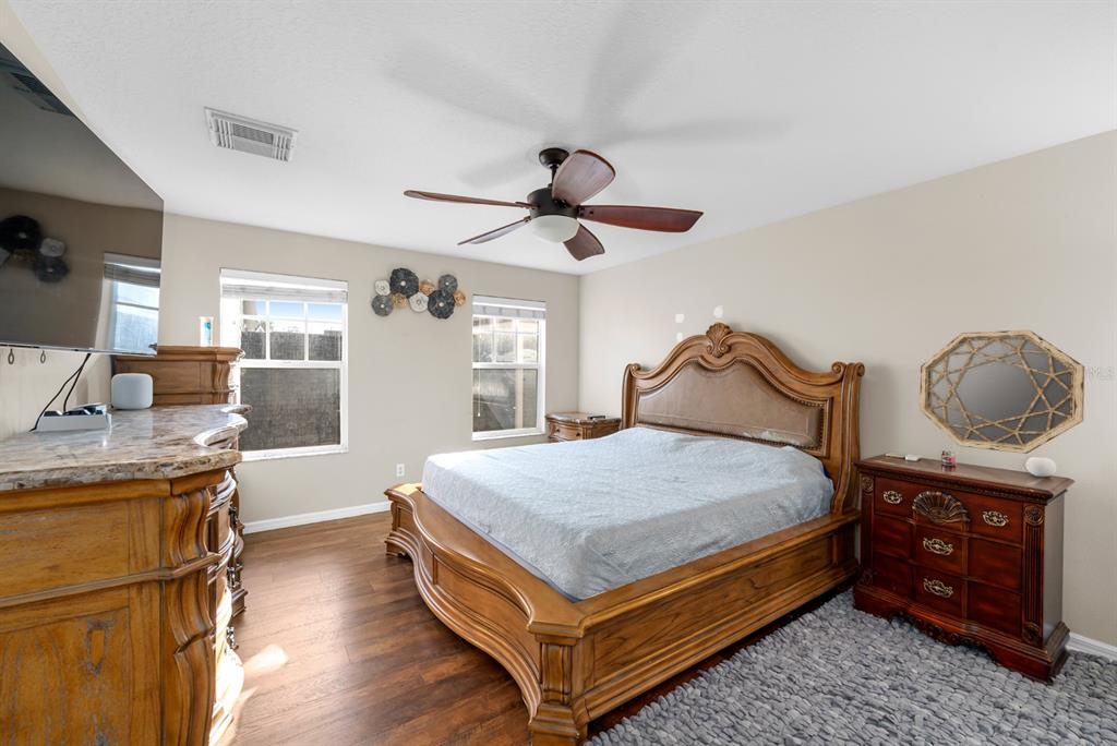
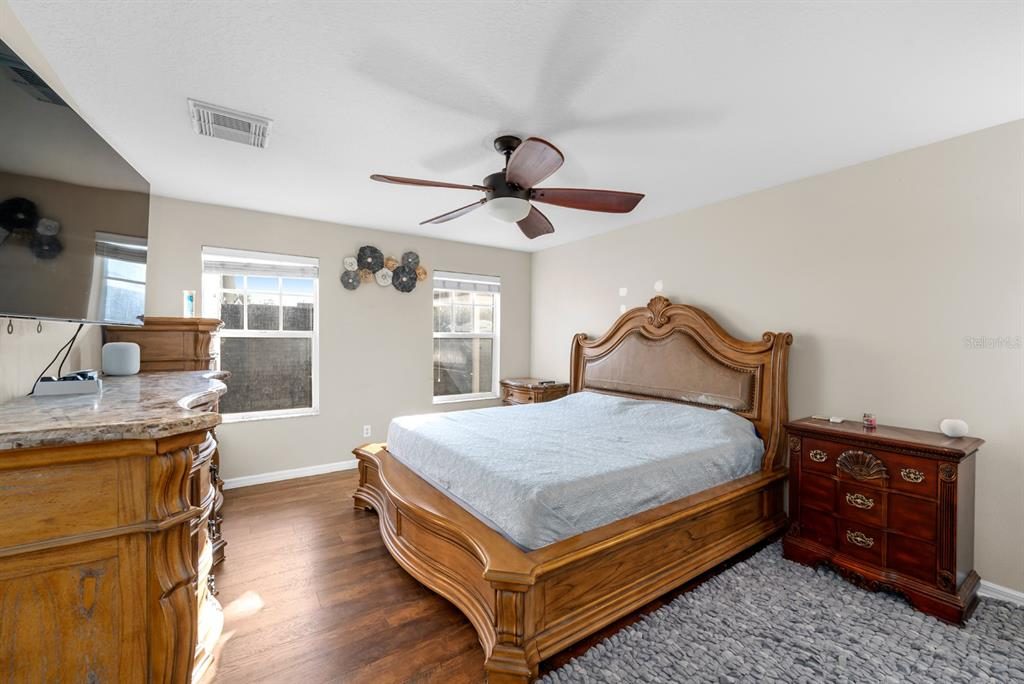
- home mirror [918,329,1085,455]
